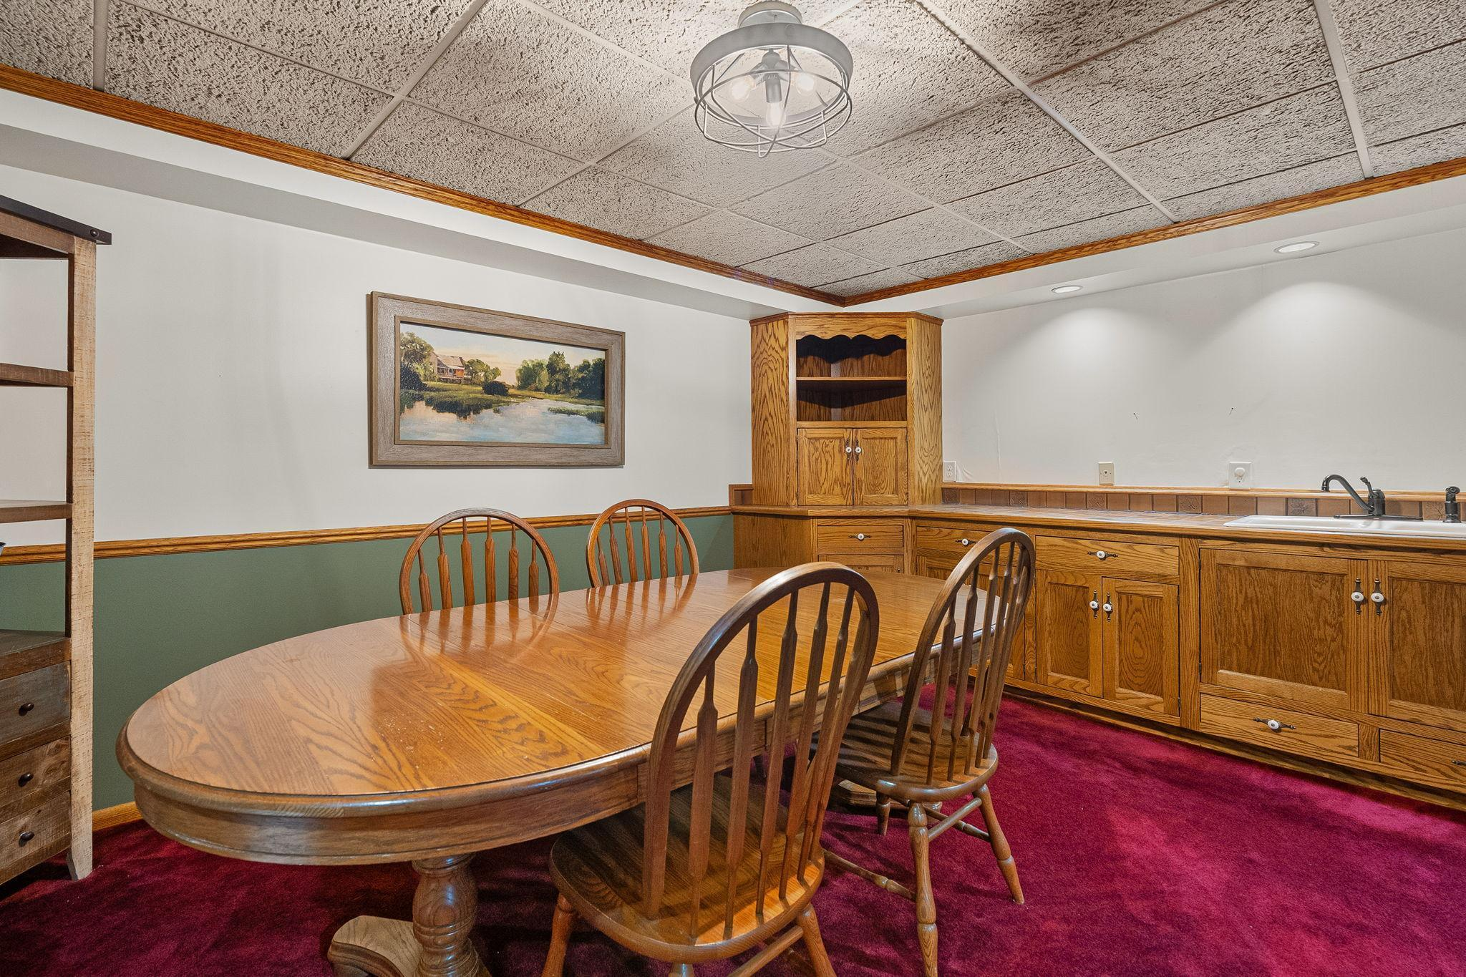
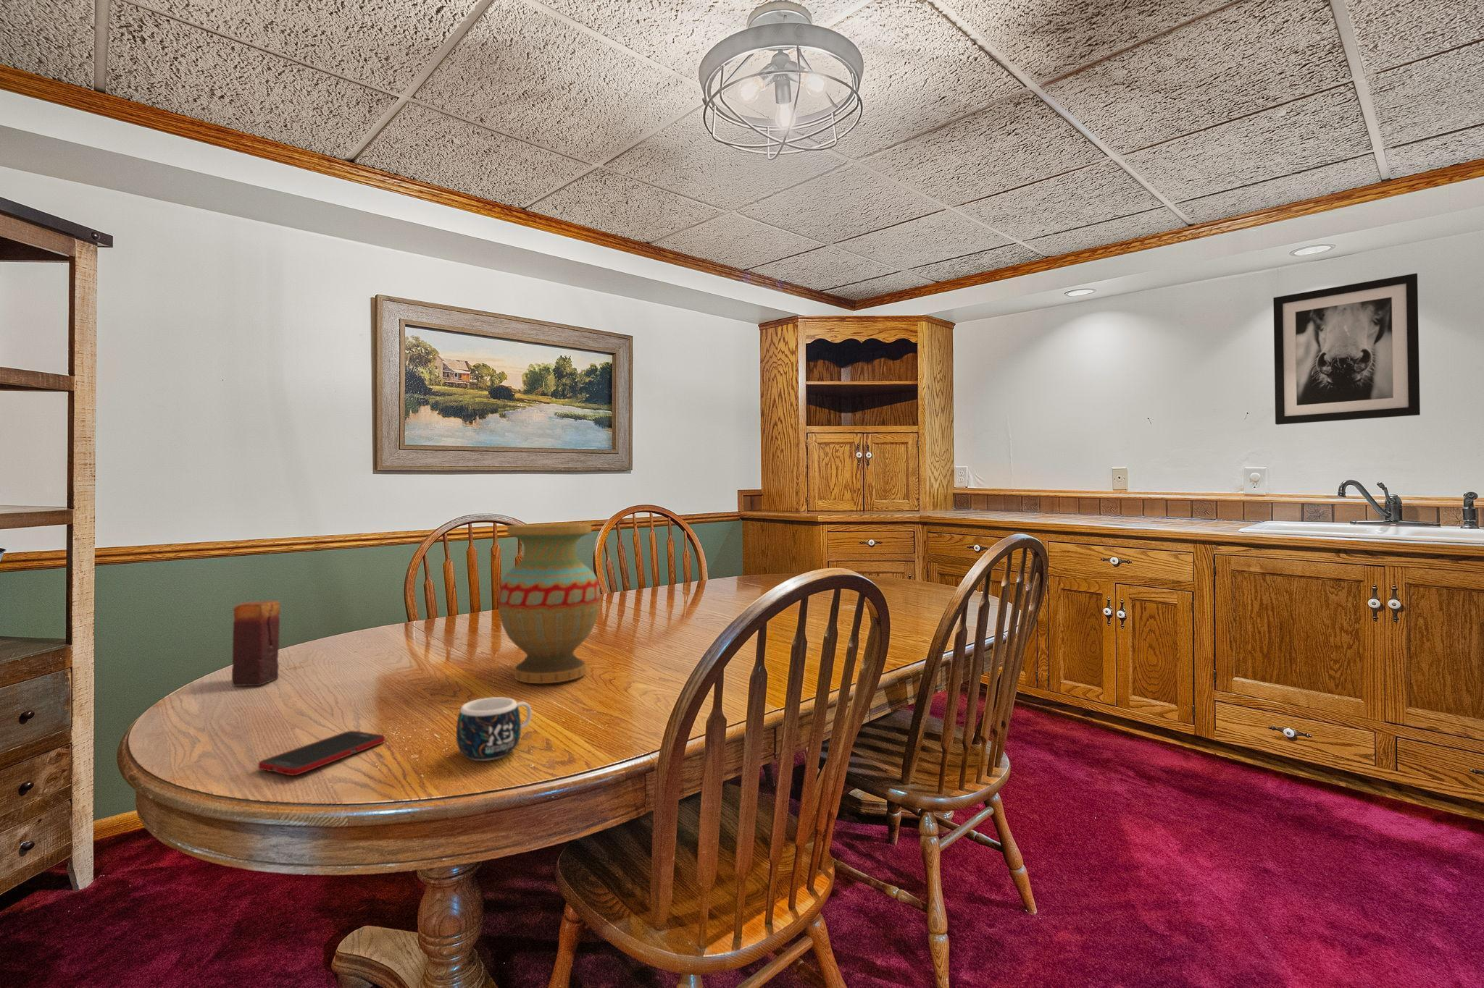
+ vase [498,524,601,684]
+ mug [456,696,533,762]
+ wall art [1272,272,1421,426]
+ candle [231,600,281,687]
+ cell phone [257,730,385,776]
